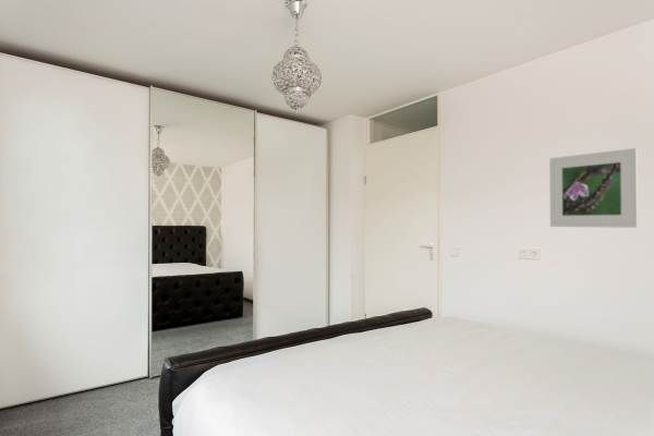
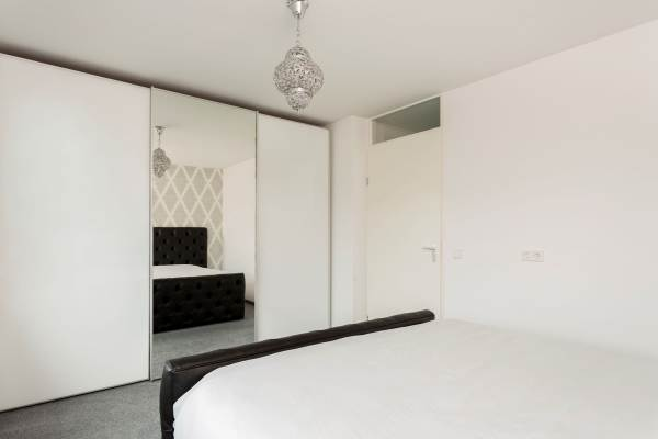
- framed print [548,147,639,229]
